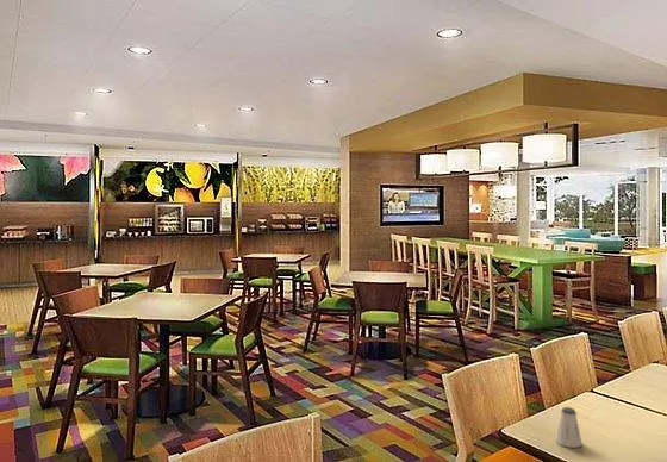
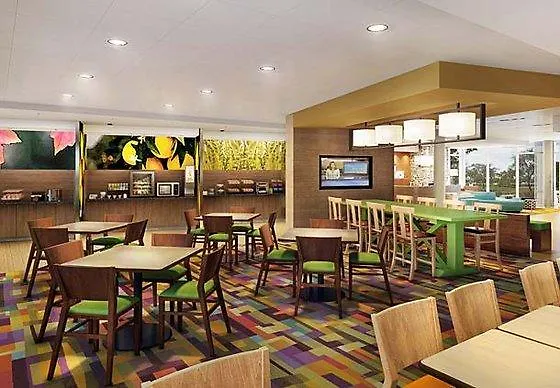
- saltshaker [555,406,584,449]
